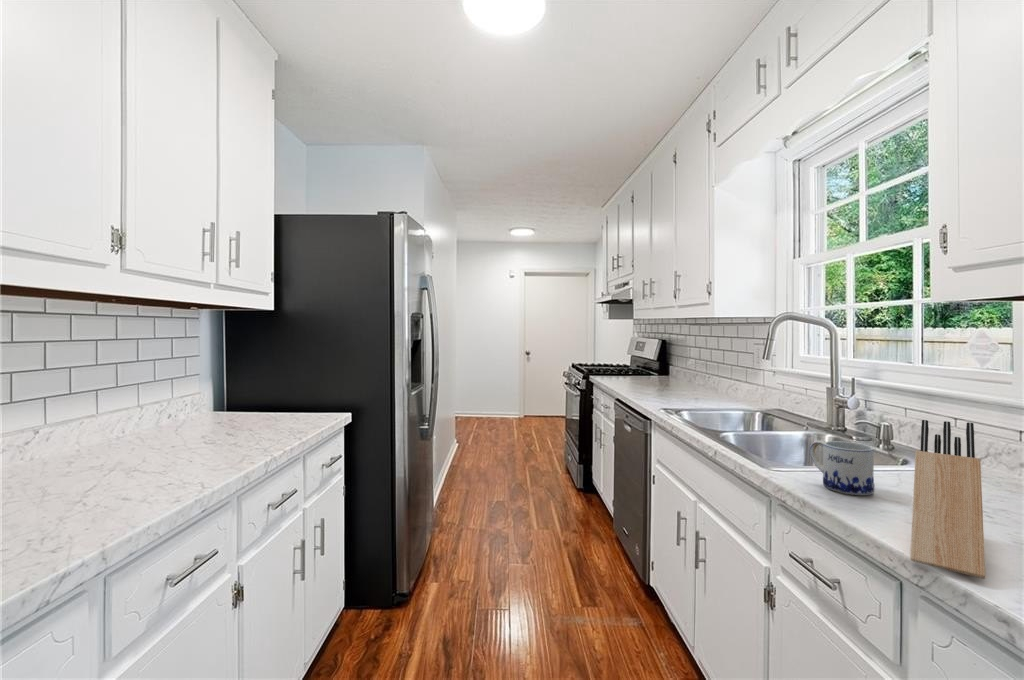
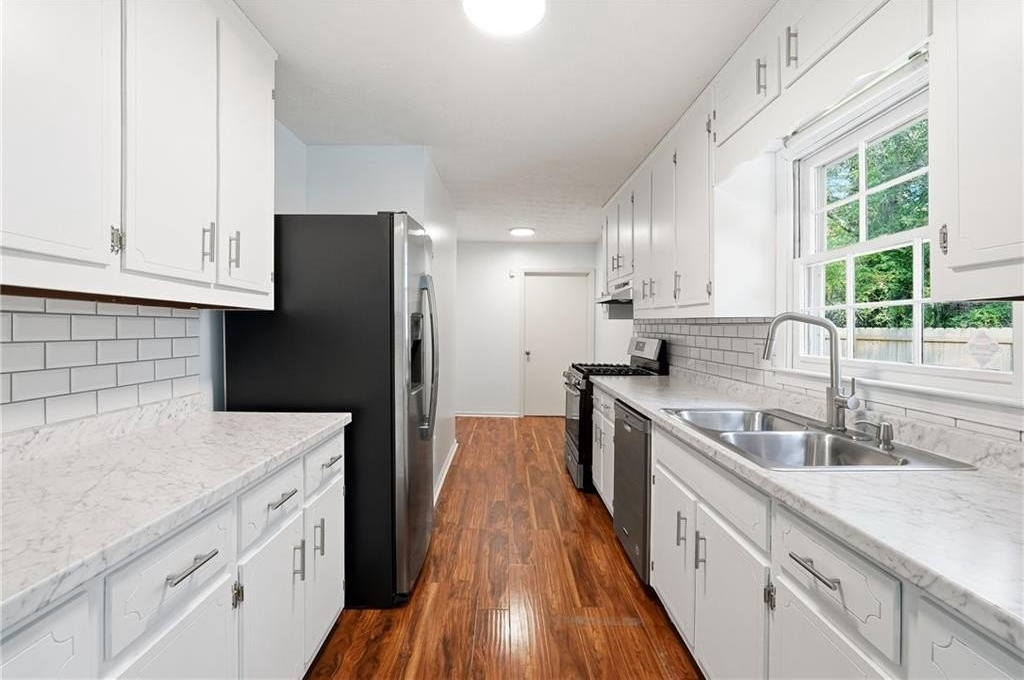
- mug [808,440,875,496]
- knife block [909,419,986,580]
